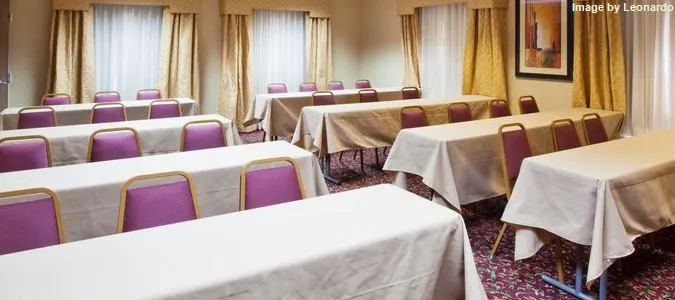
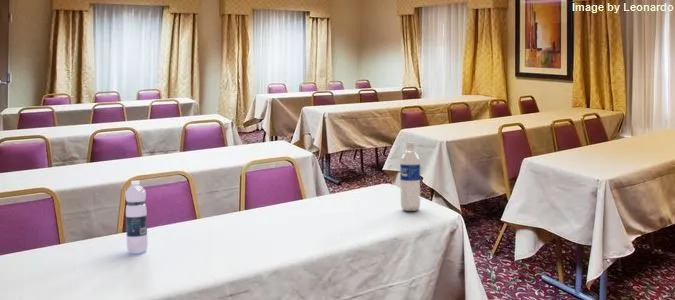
+ water bottle [399,142,421,212]
+ water bottle [124,180,149,254]
